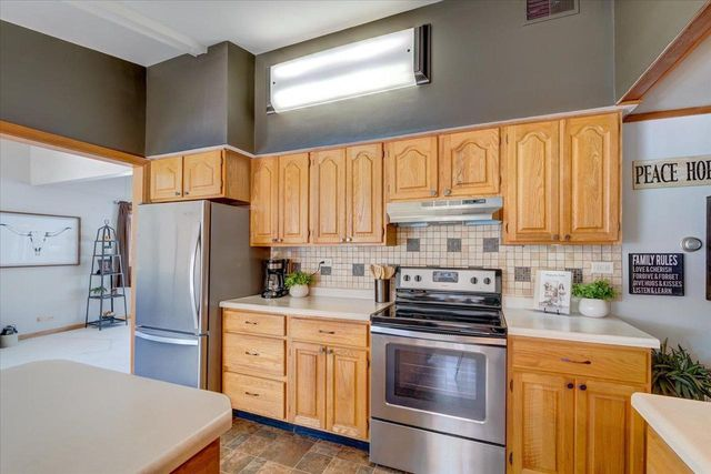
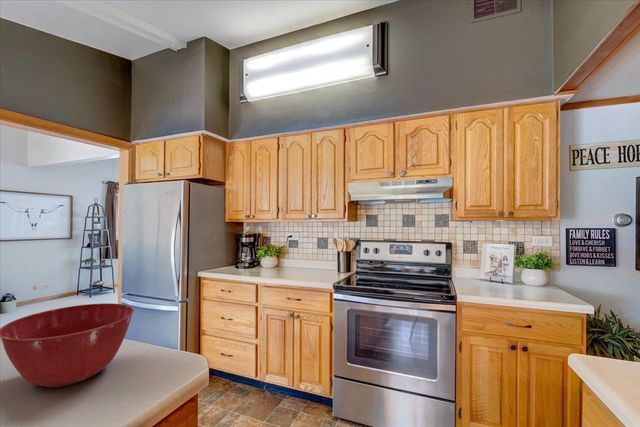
+ mixing bowl [0,302,135,388]
